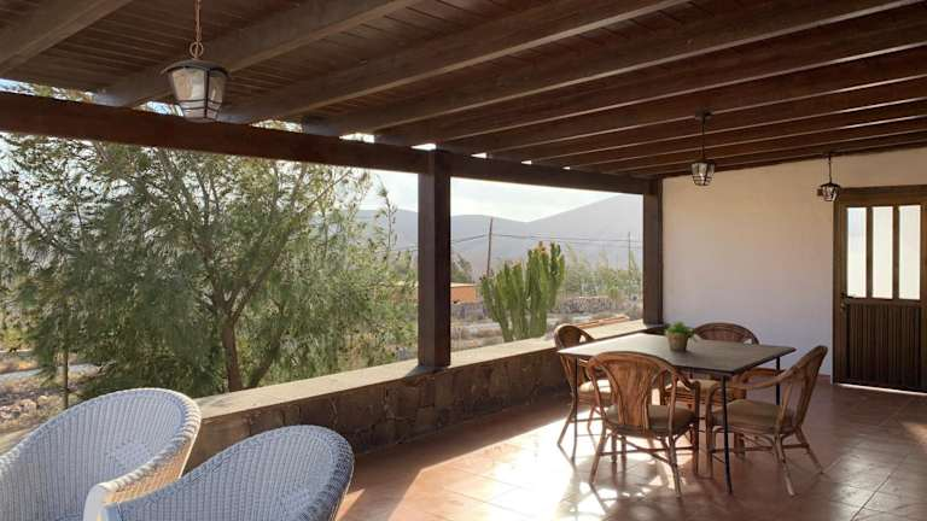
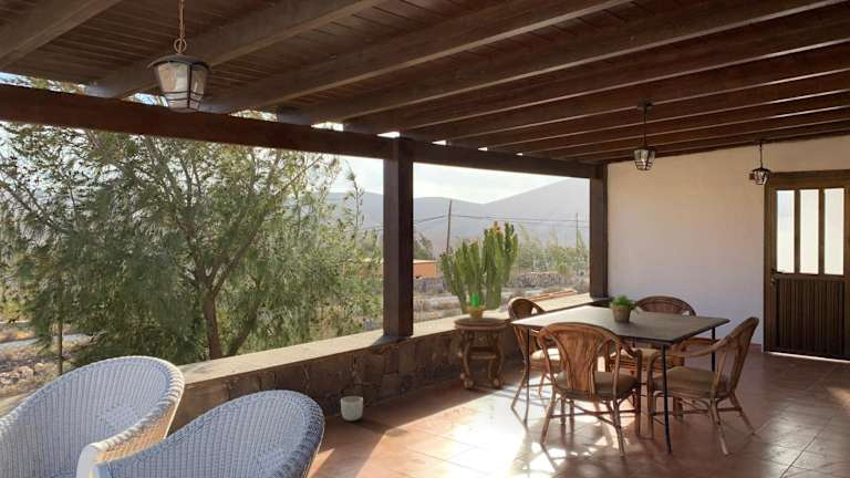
+ potted cactus [466,292,486,321]
+ side table [453,316,508,391]
+ planter [340,395,364,422]
